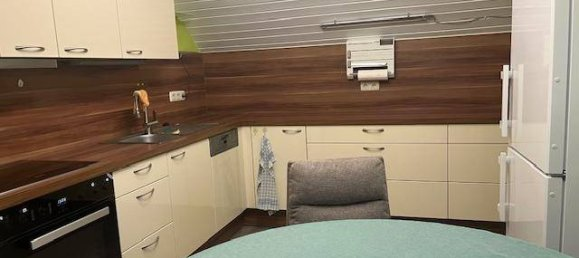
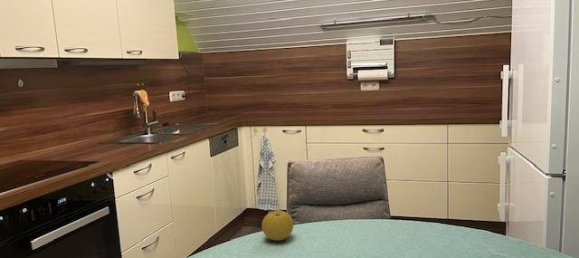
+ fruit [261,209,294,242]
